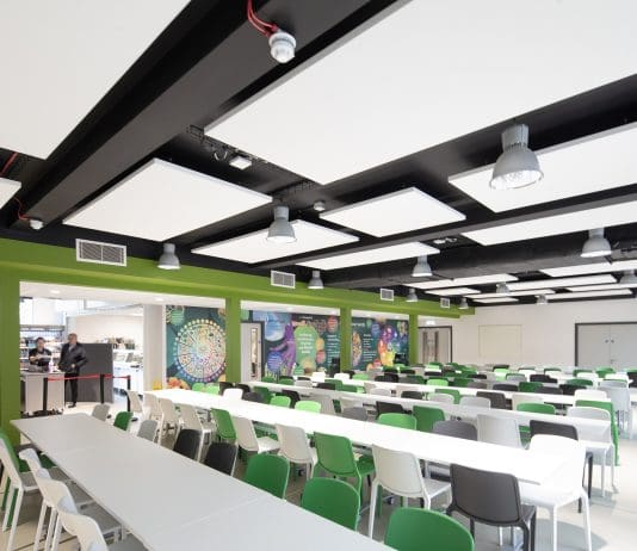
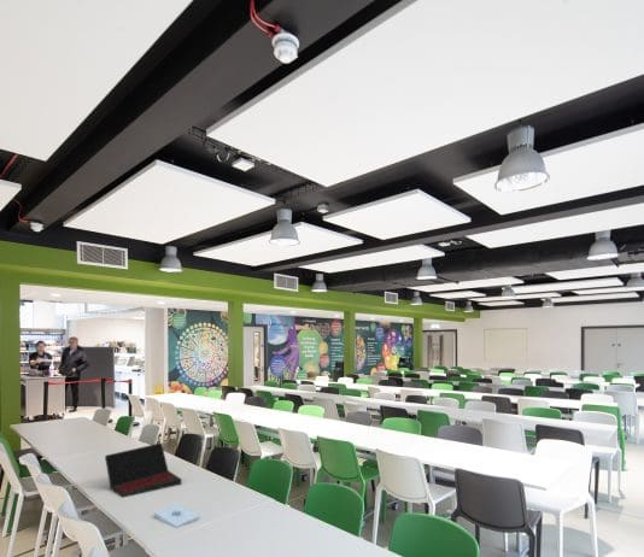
+ notepad [153,503,200,529]
+ laptop [104,441,182,498]
